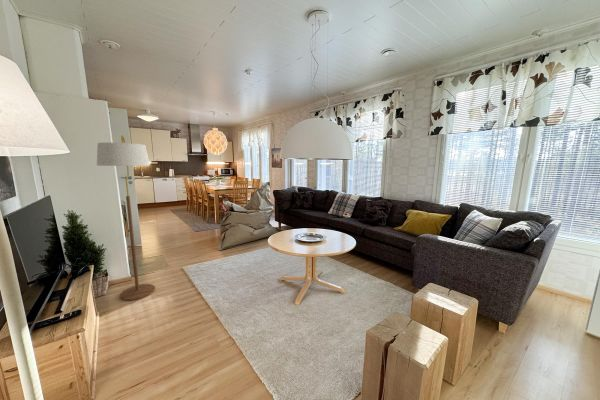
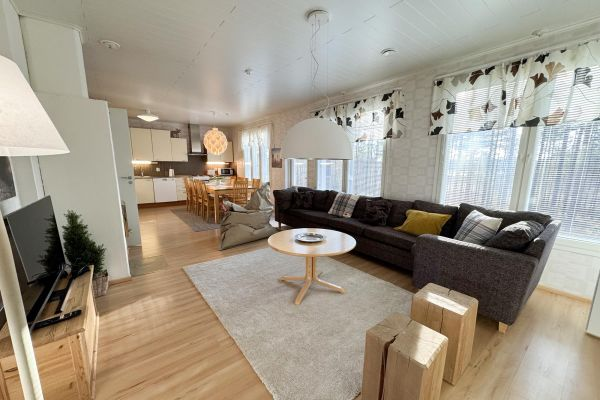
- floor lamp [96,134,156,301]
